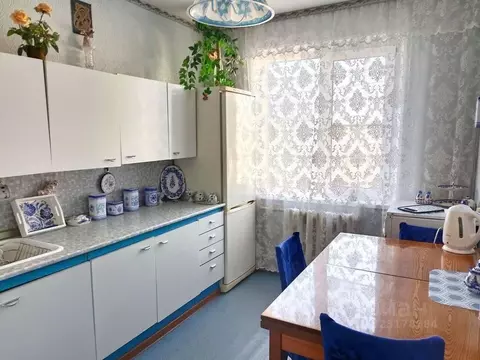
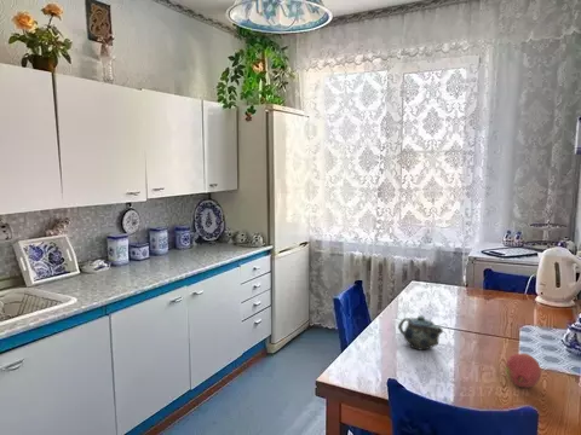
+ chinaware [397,314,444,352]
+ fruit [504,352,542,389]
